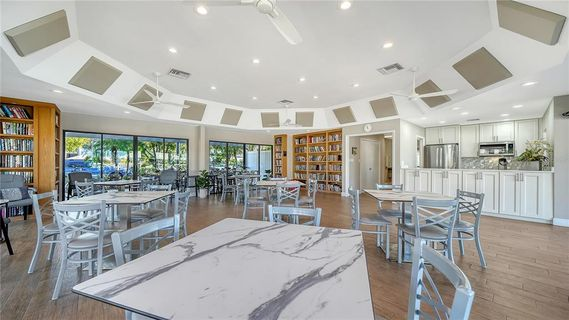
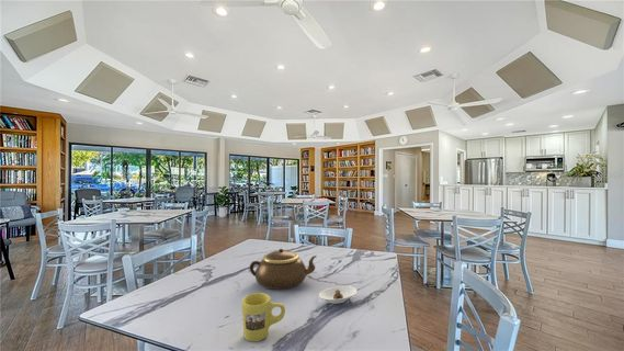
+ saucer [318,285,358,305]
+ teapot [249,248,317,290]
+ mug [240,292,286,342]
